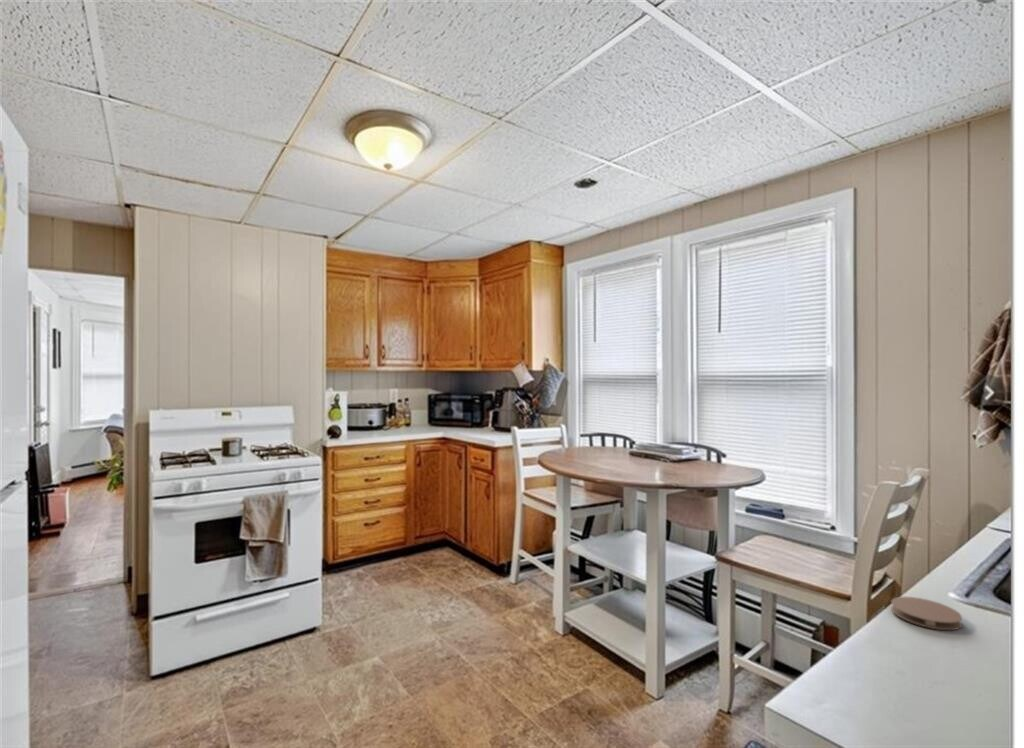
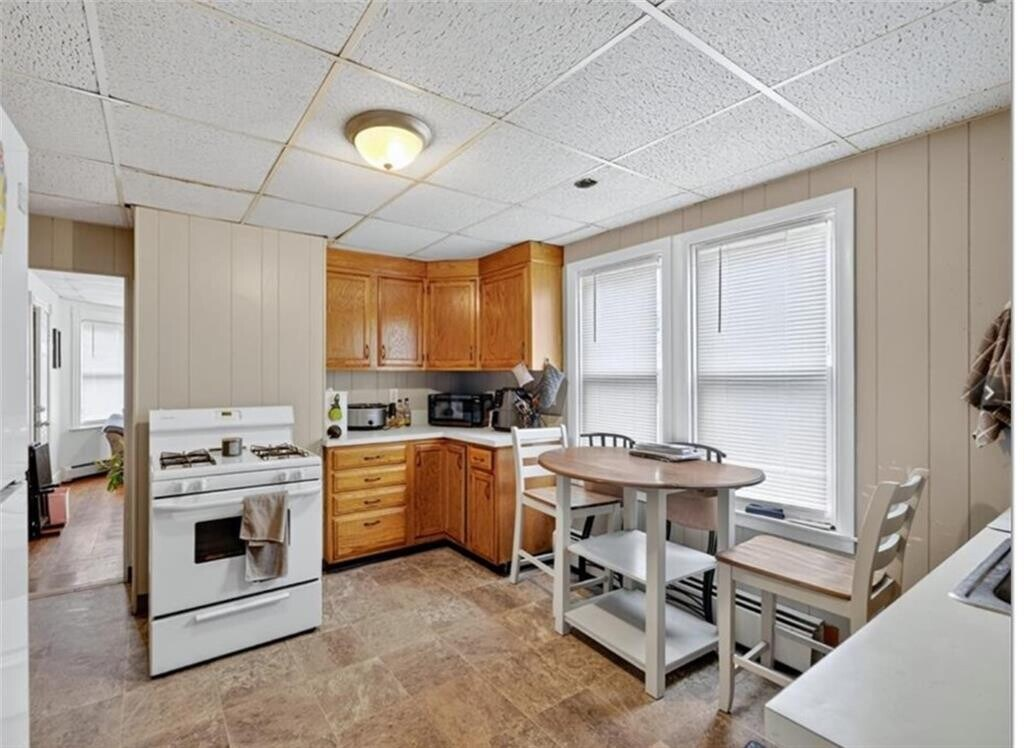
- coaster [890,596,963,631]
